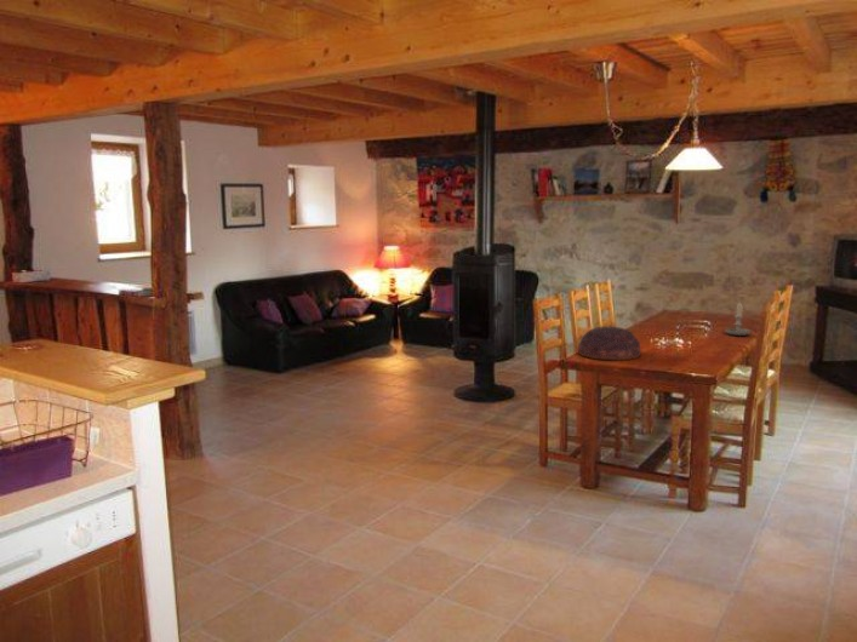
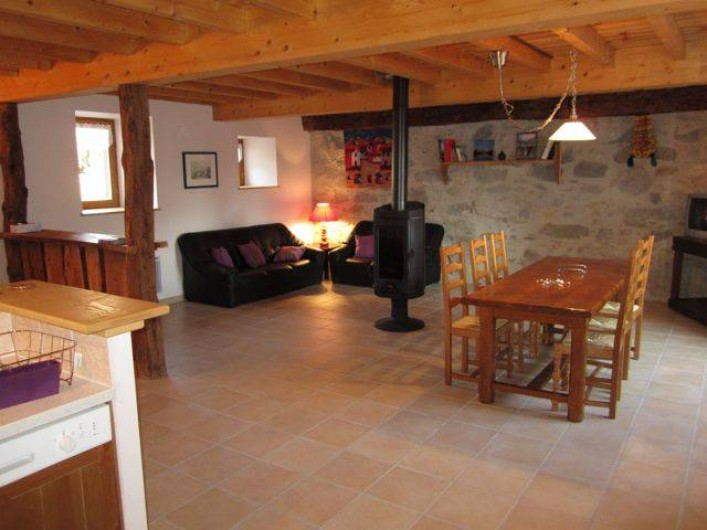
- candle [724,302,752,337]
- bowl [577,326,642,361]
